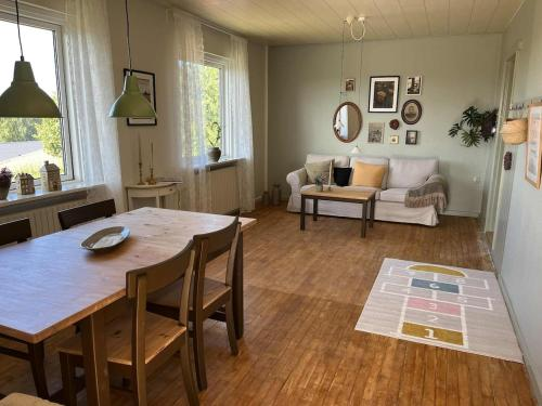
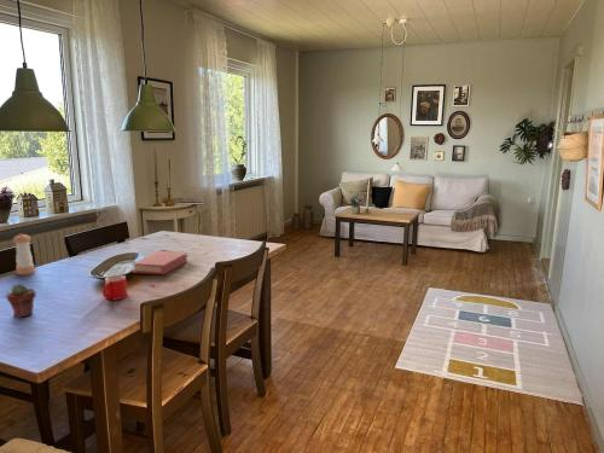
+ mug [101,274,128,301]
+ book [132,250,188,275]
+ pepper shaker [12,232,36,275]
+ potted succulent [5,283,37,318]
